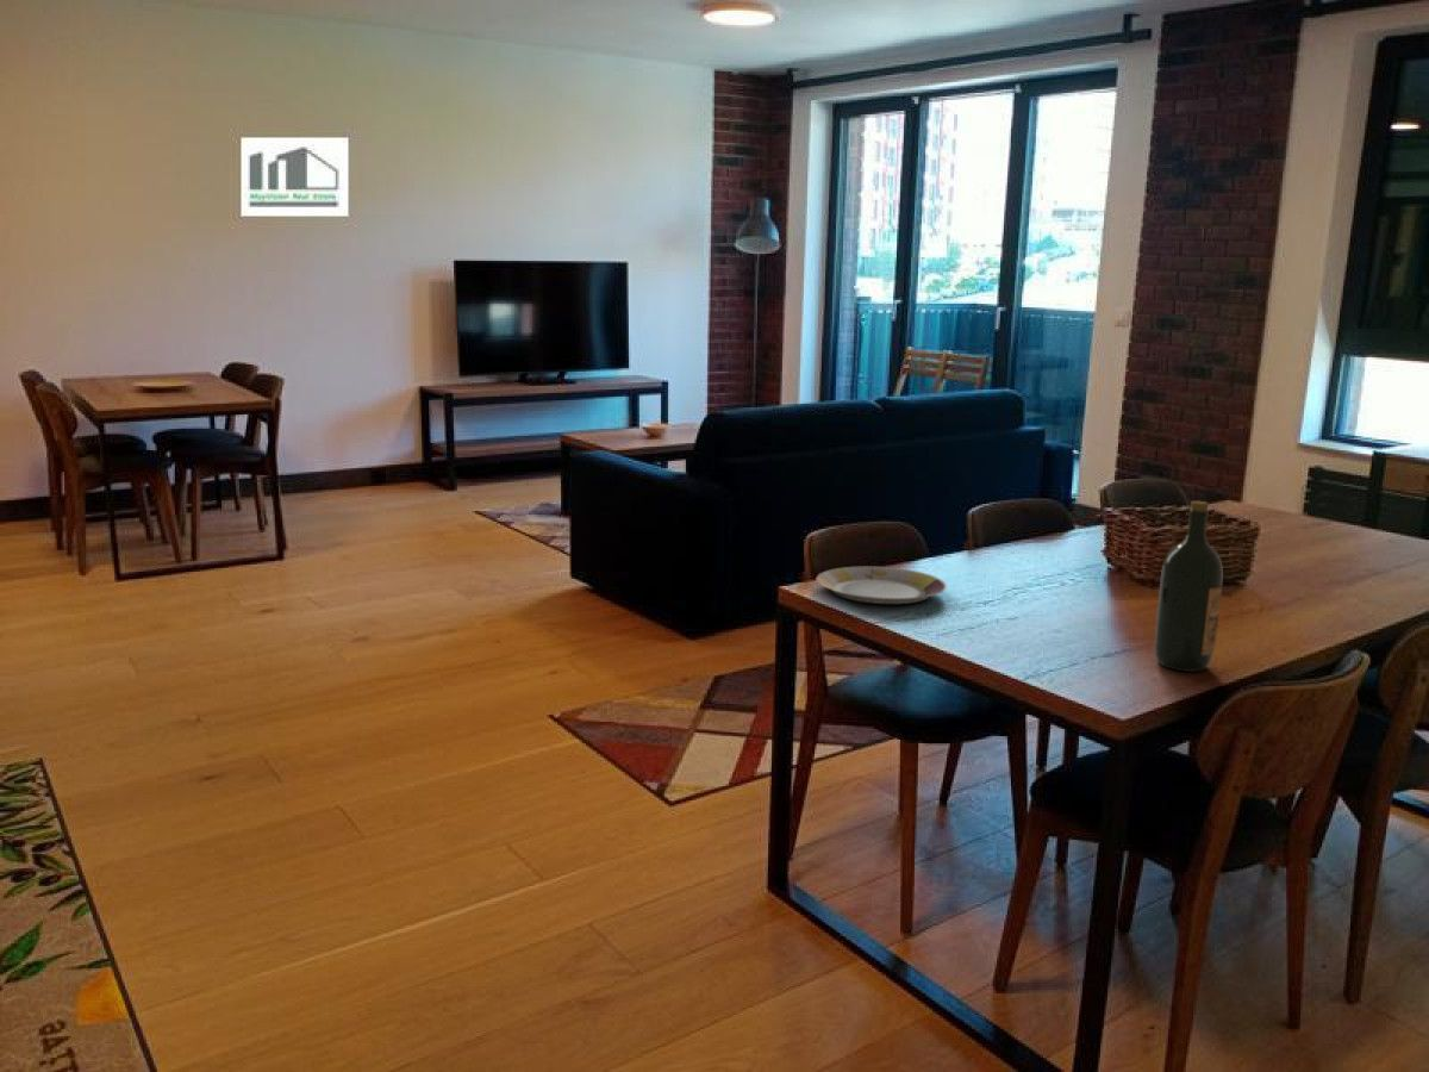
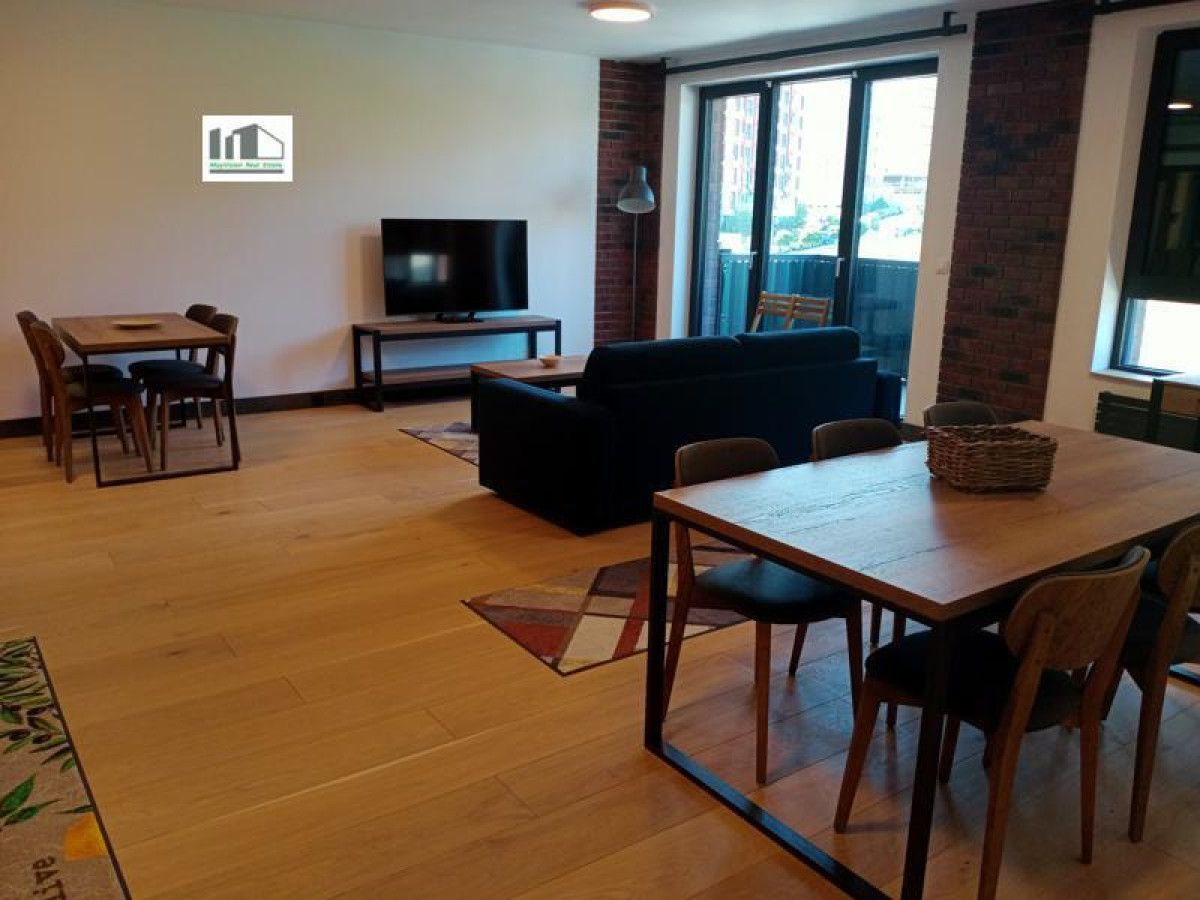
- plate [816,566,948,605]
- wine bottle [1153,500,1224,673]
